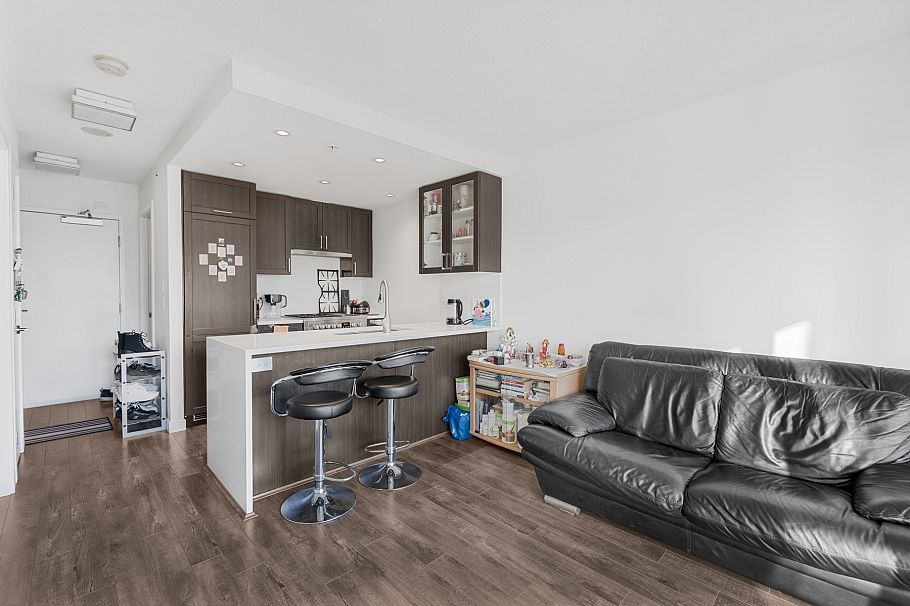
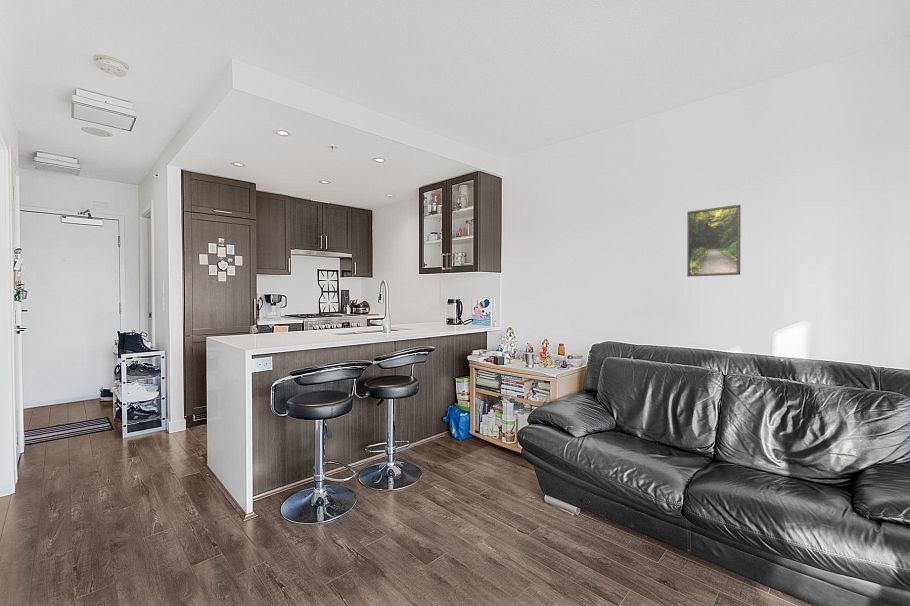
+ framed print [686,204,742,278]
